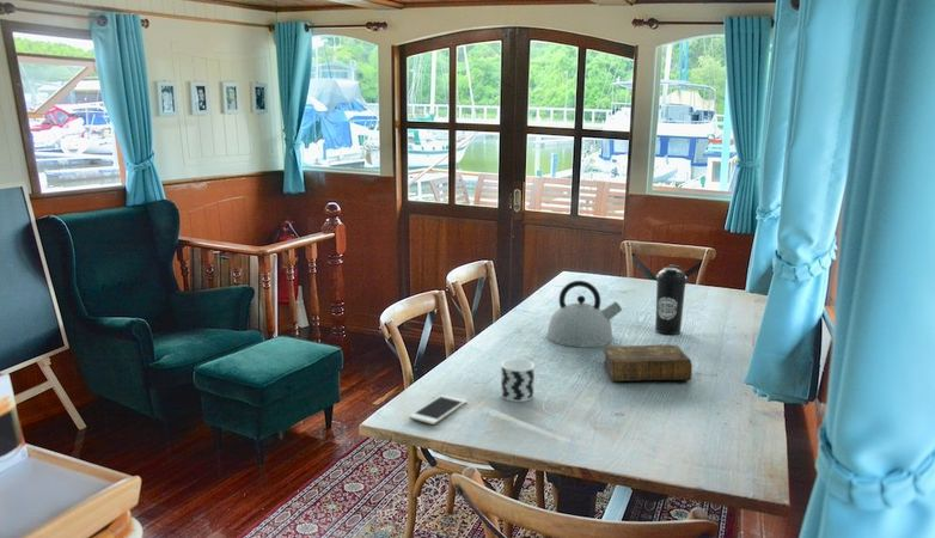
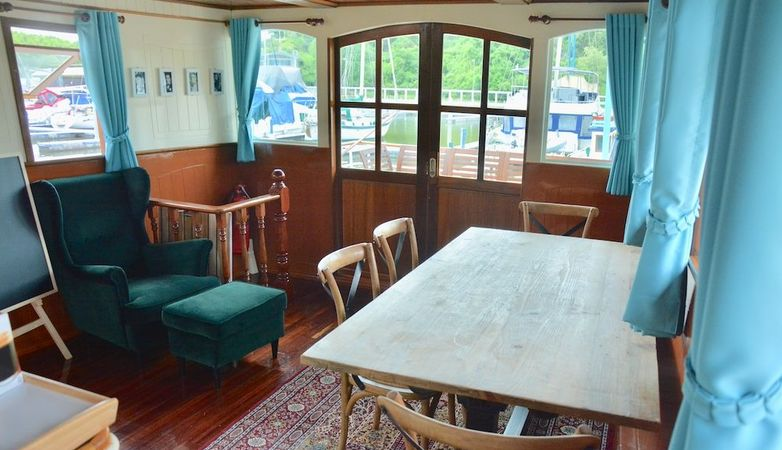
- water bottle [654,264,689,336]
- book [601,343,693,383]
- kettle [545,280,623,349]
- cell phone [408,393,468,426]
- cup [500,357,536,403]
